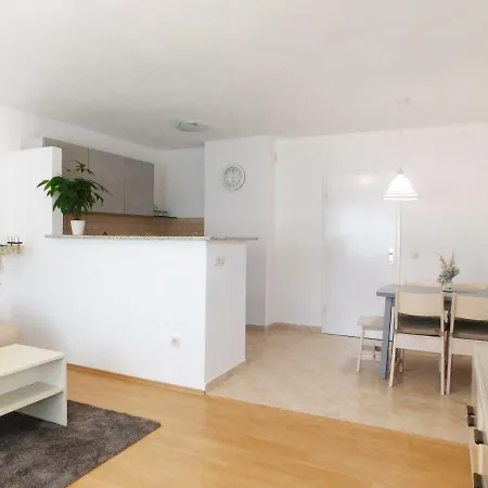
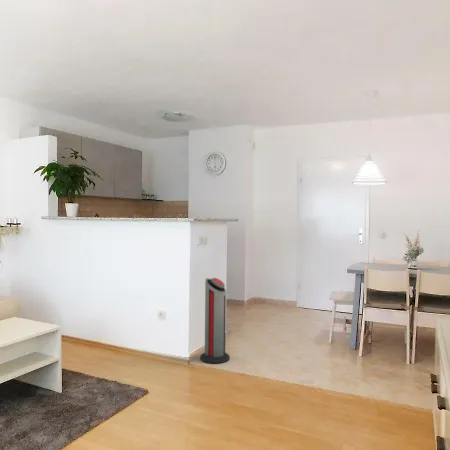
+ air purifier [200,277,230,364]
